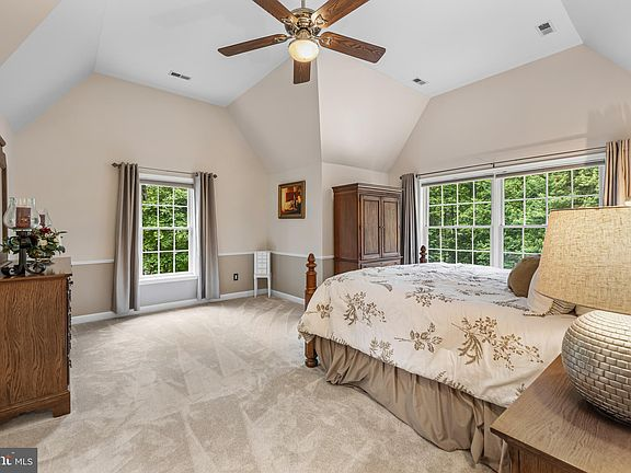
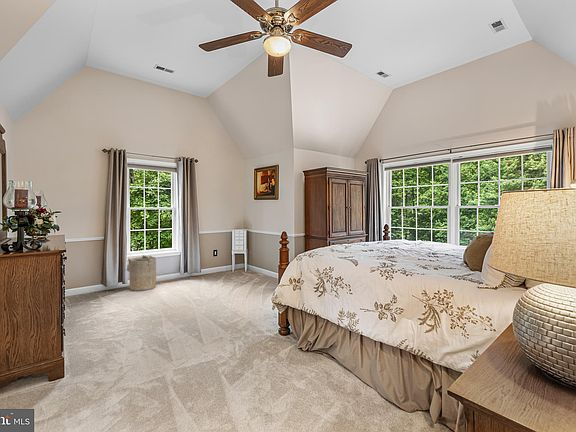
+ laundry hamper [125,255,157,292]
